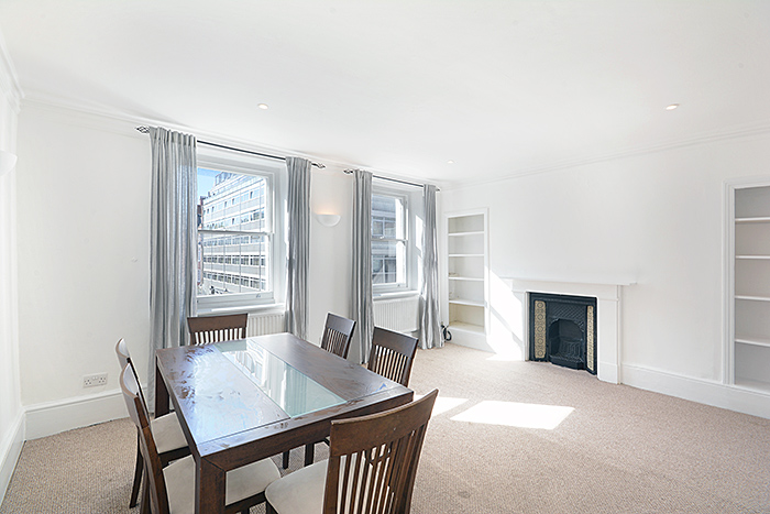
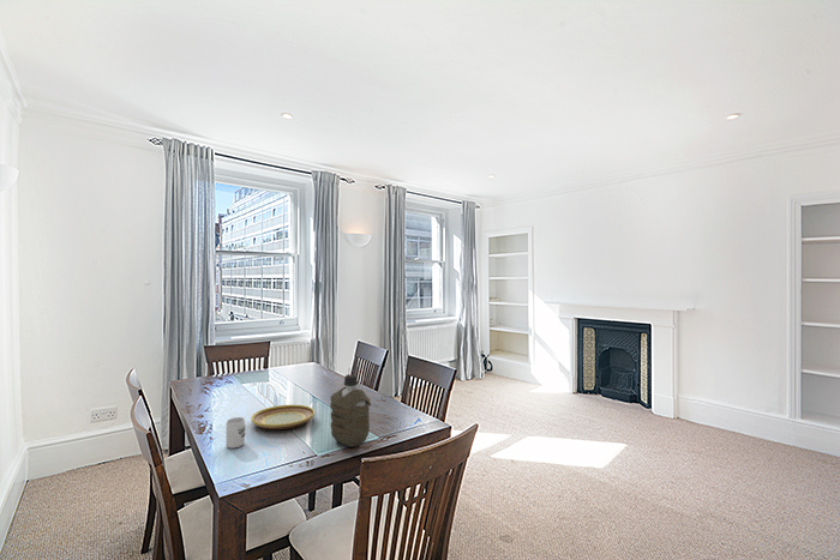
+ cup [224,416,246,450]
+ plate [251,404,316,430]
+ water bottle [329,373,372,448]
